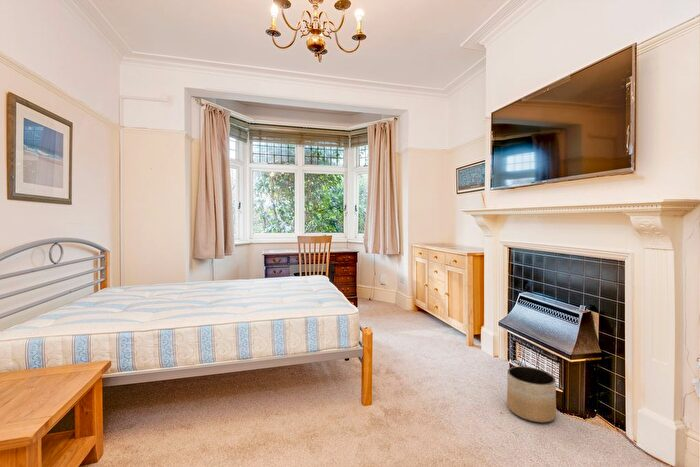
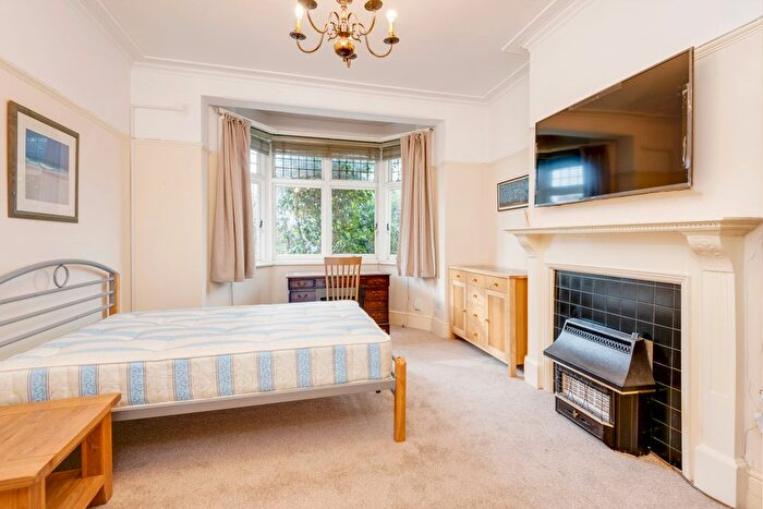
- planter [506,365,557,423]
